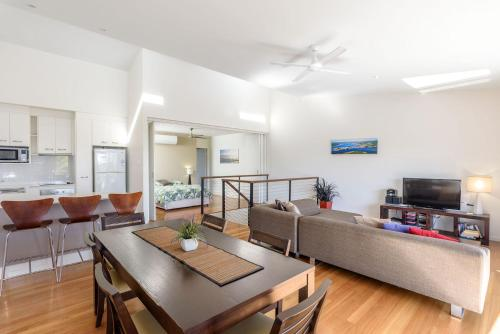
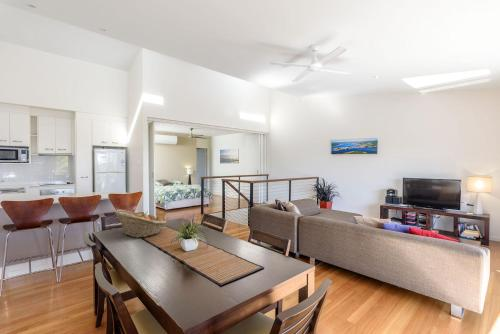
+ fruit basket [113,209,167,239]
